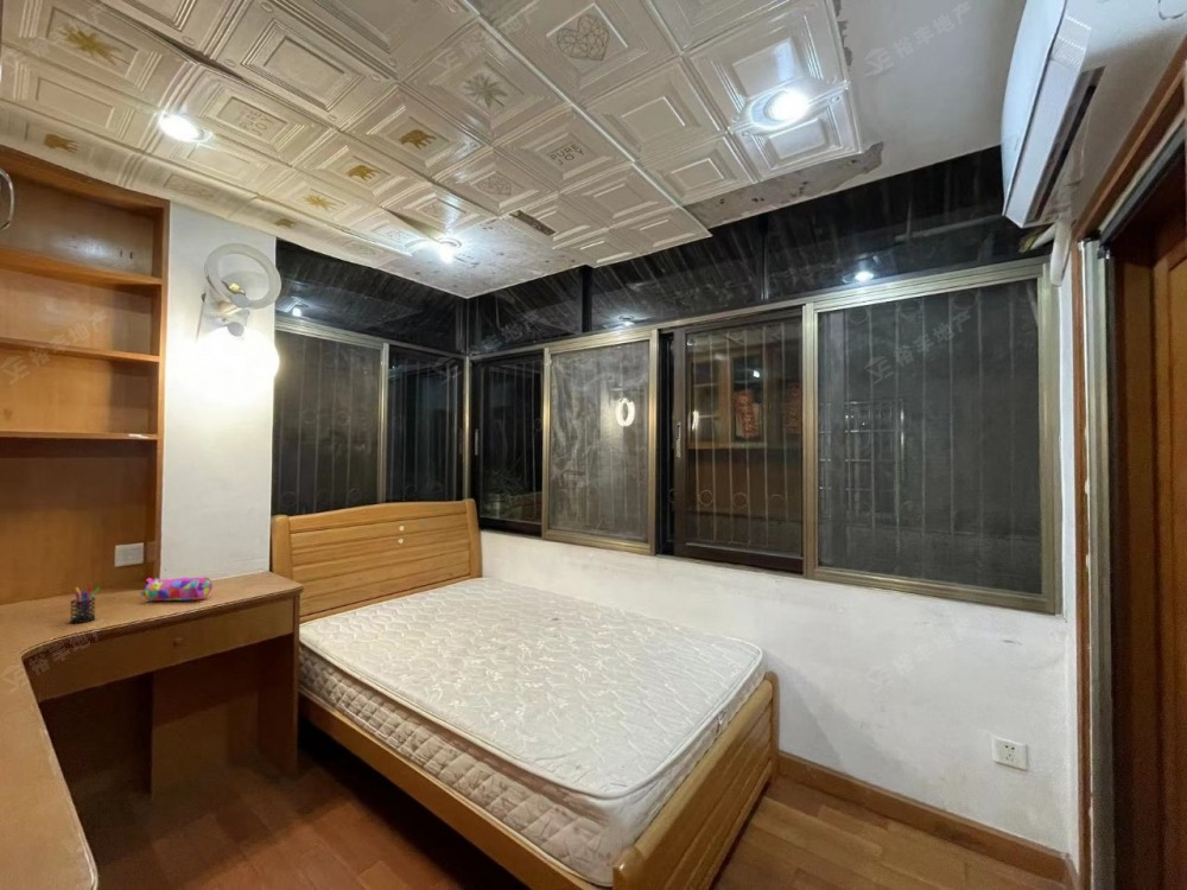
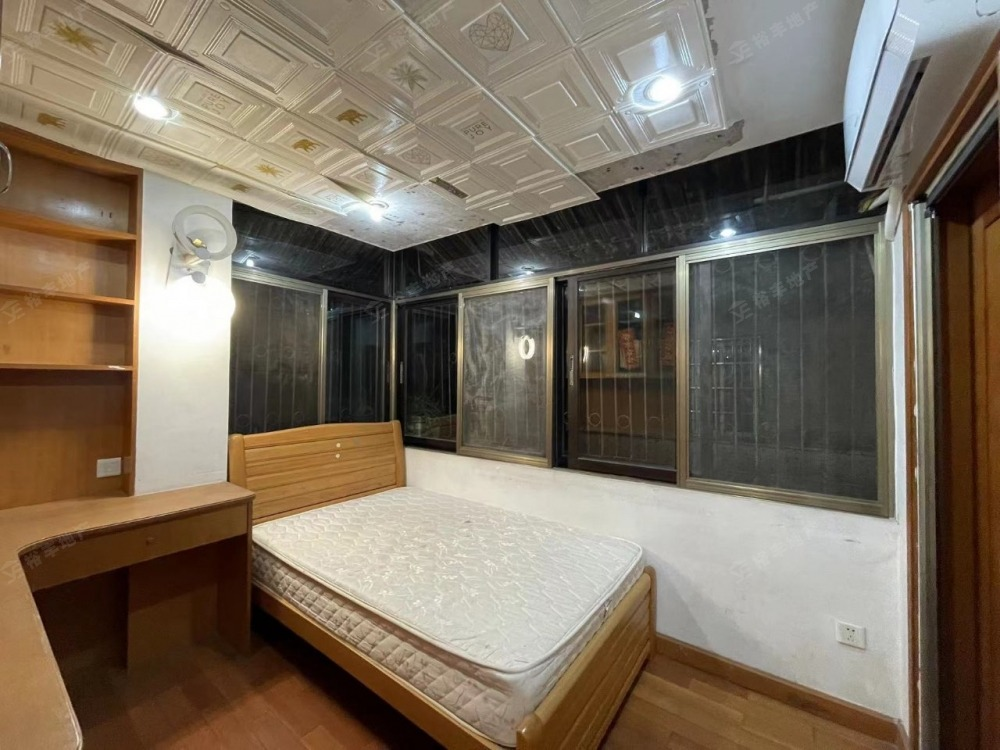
- pen holder [69,584,101,624]
- pencil case [139,576,214,602]
